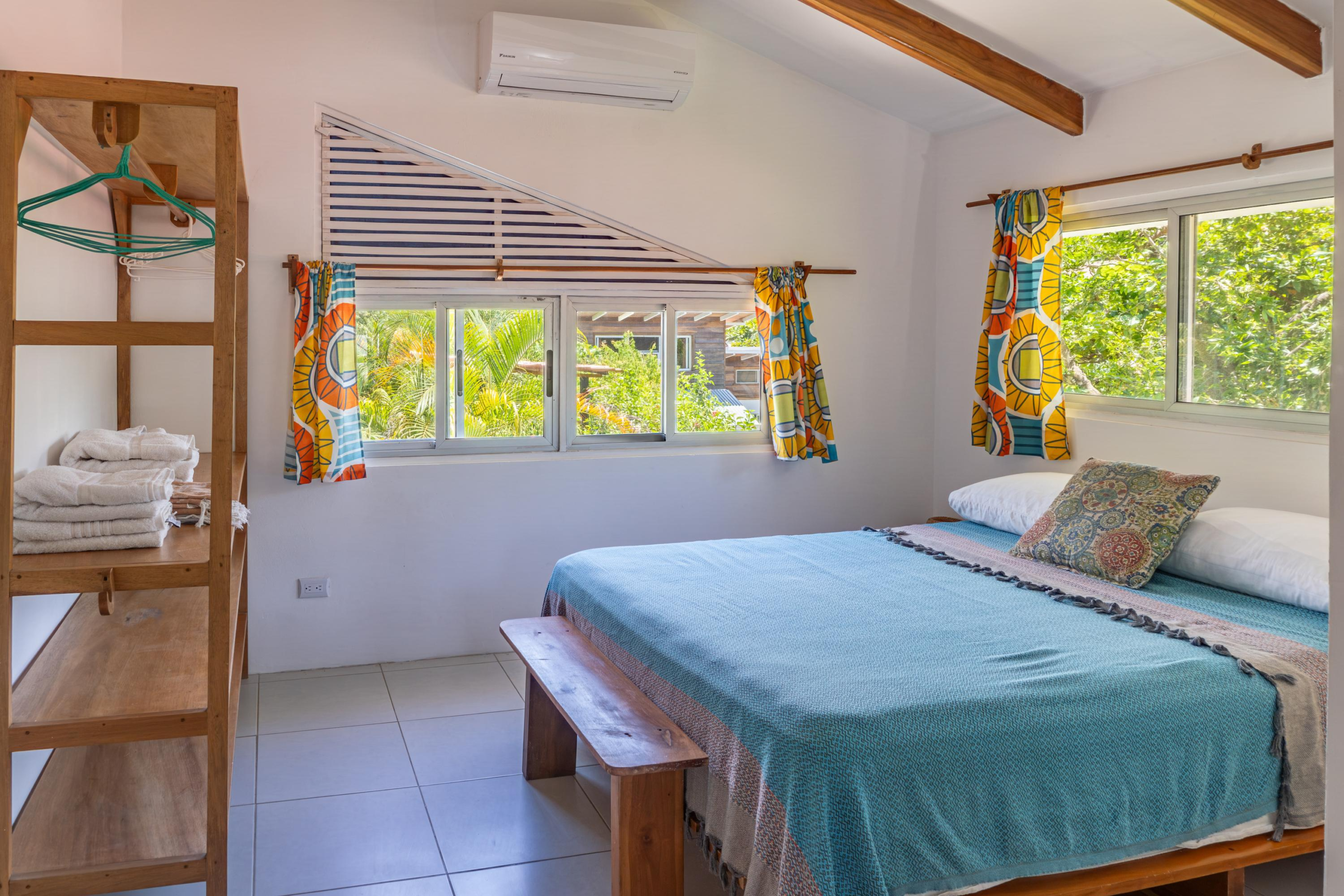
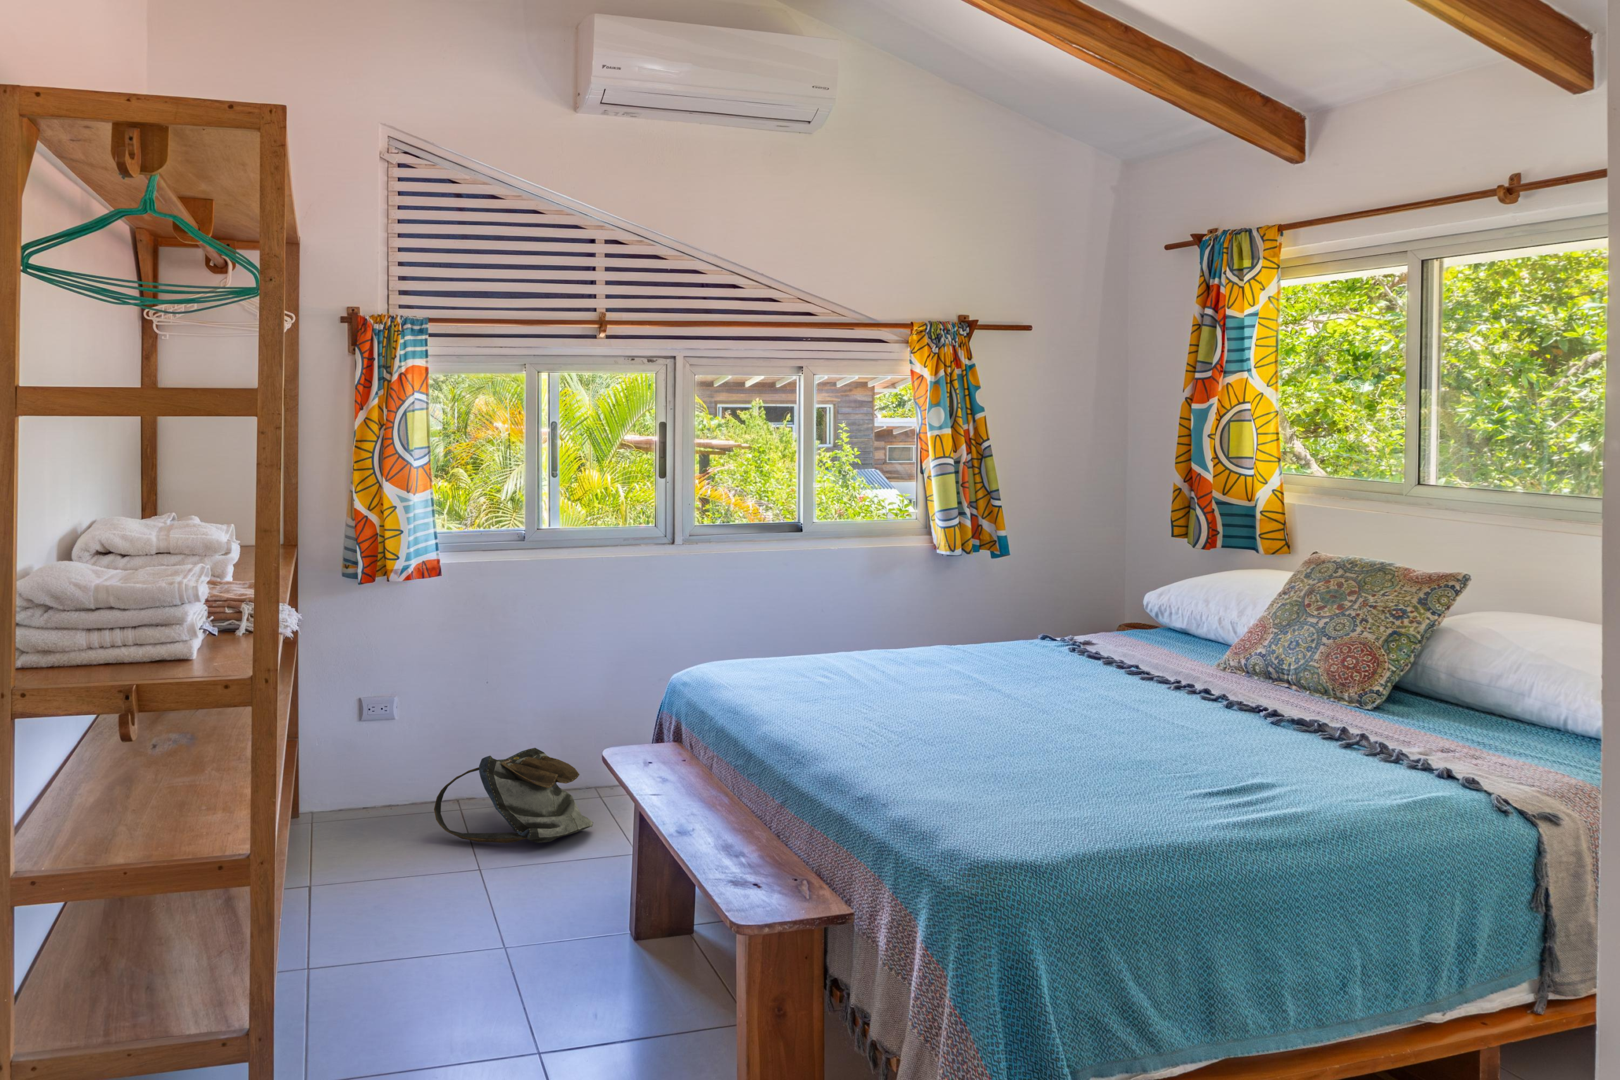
+ backpack [434,747,593,844]
